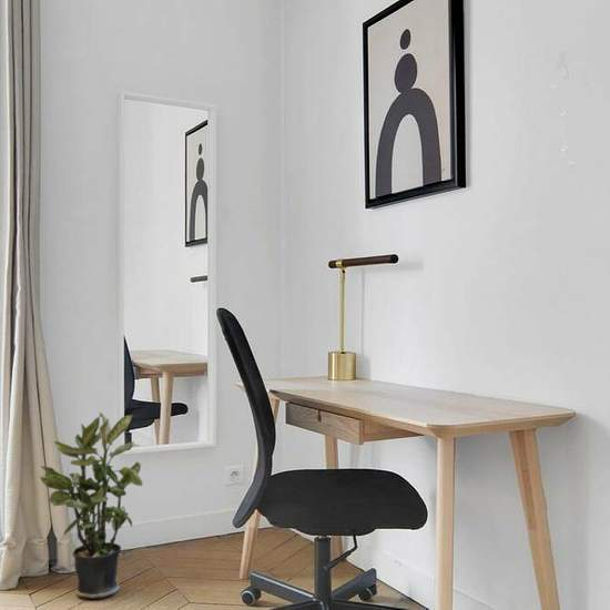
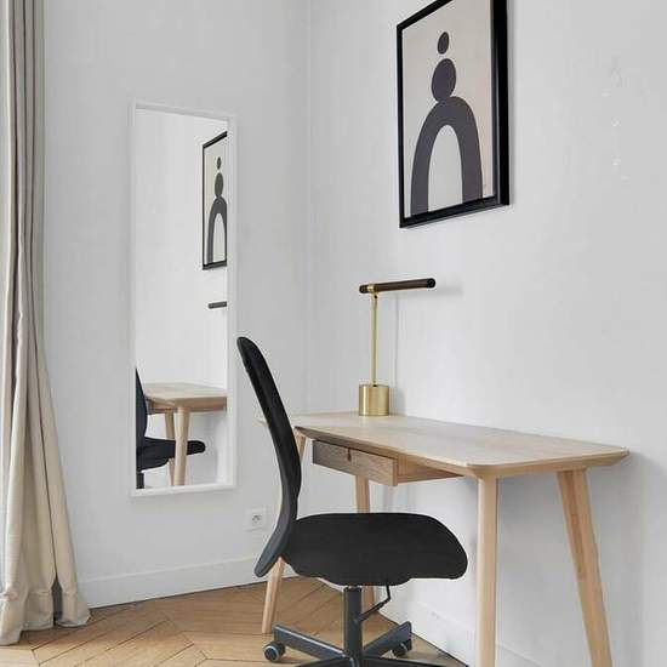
- potted plant [39,410,143,600]
